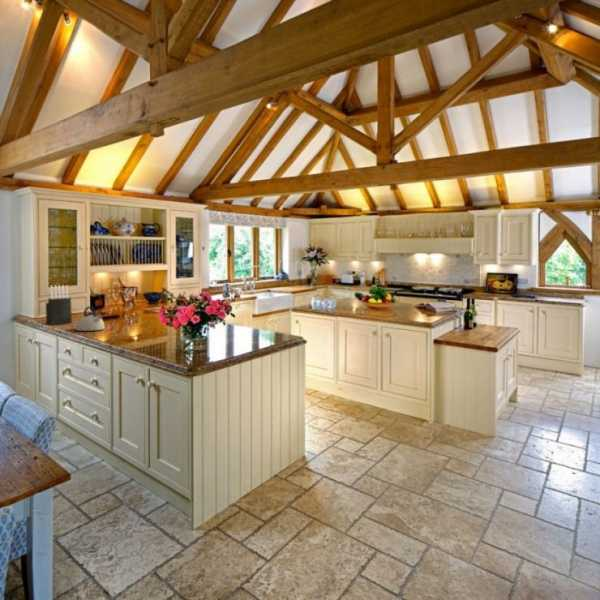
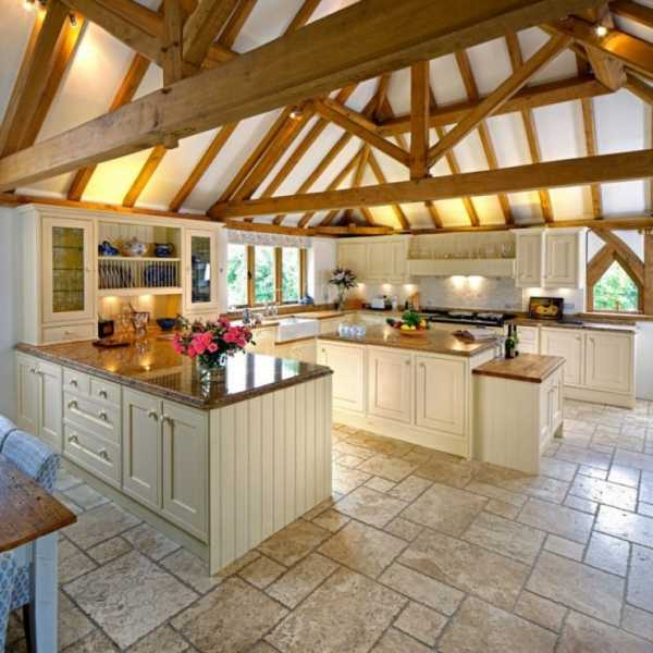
- kettle [75,305,106,332]
- knife block [45,284,73,326]
